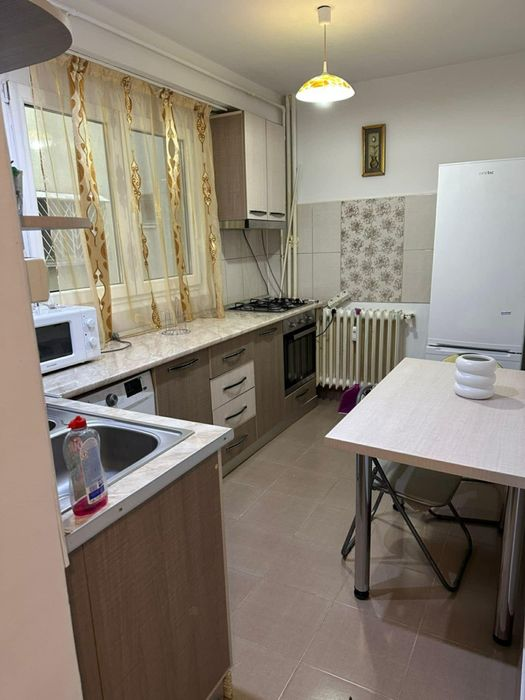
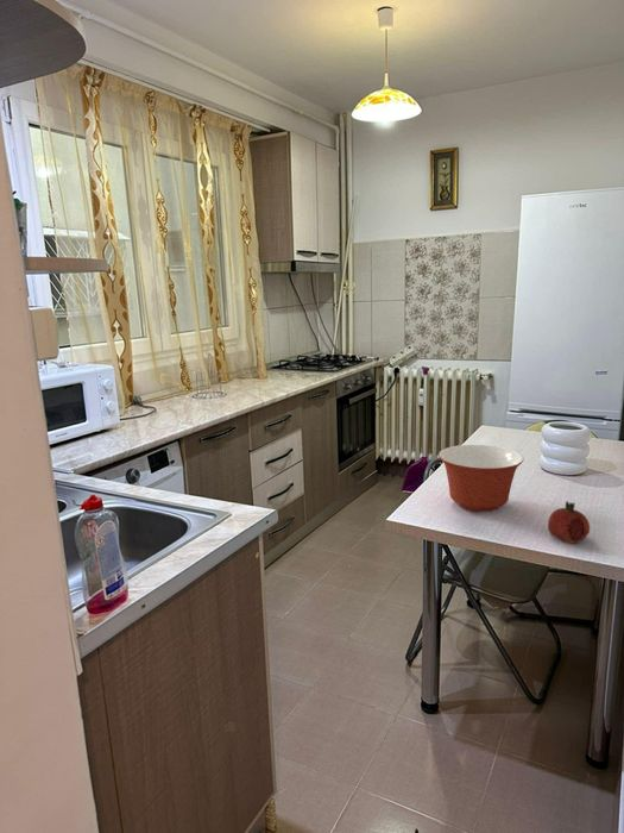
+ fruit [547,500,591,544]
+ mixing bowl [437,444,524,513]
